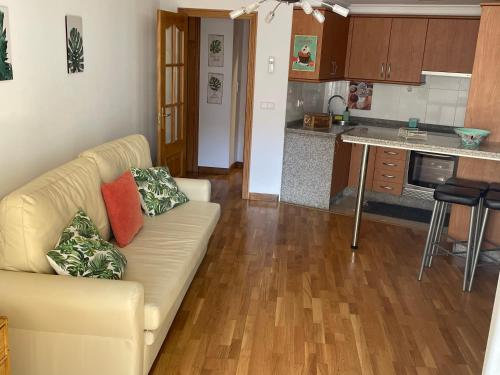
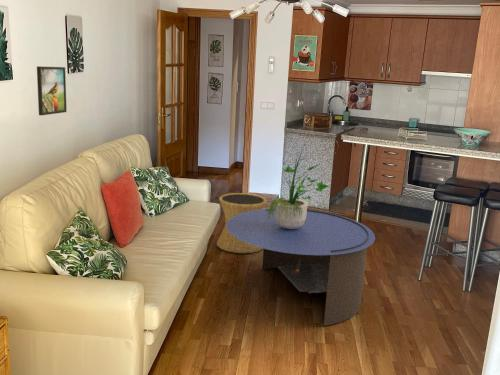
+ coffee table [226,207,376,327]
+ side table [216,192,267,254]
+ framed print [36,65,68,116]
+ potted plant [267,141,330,229]
